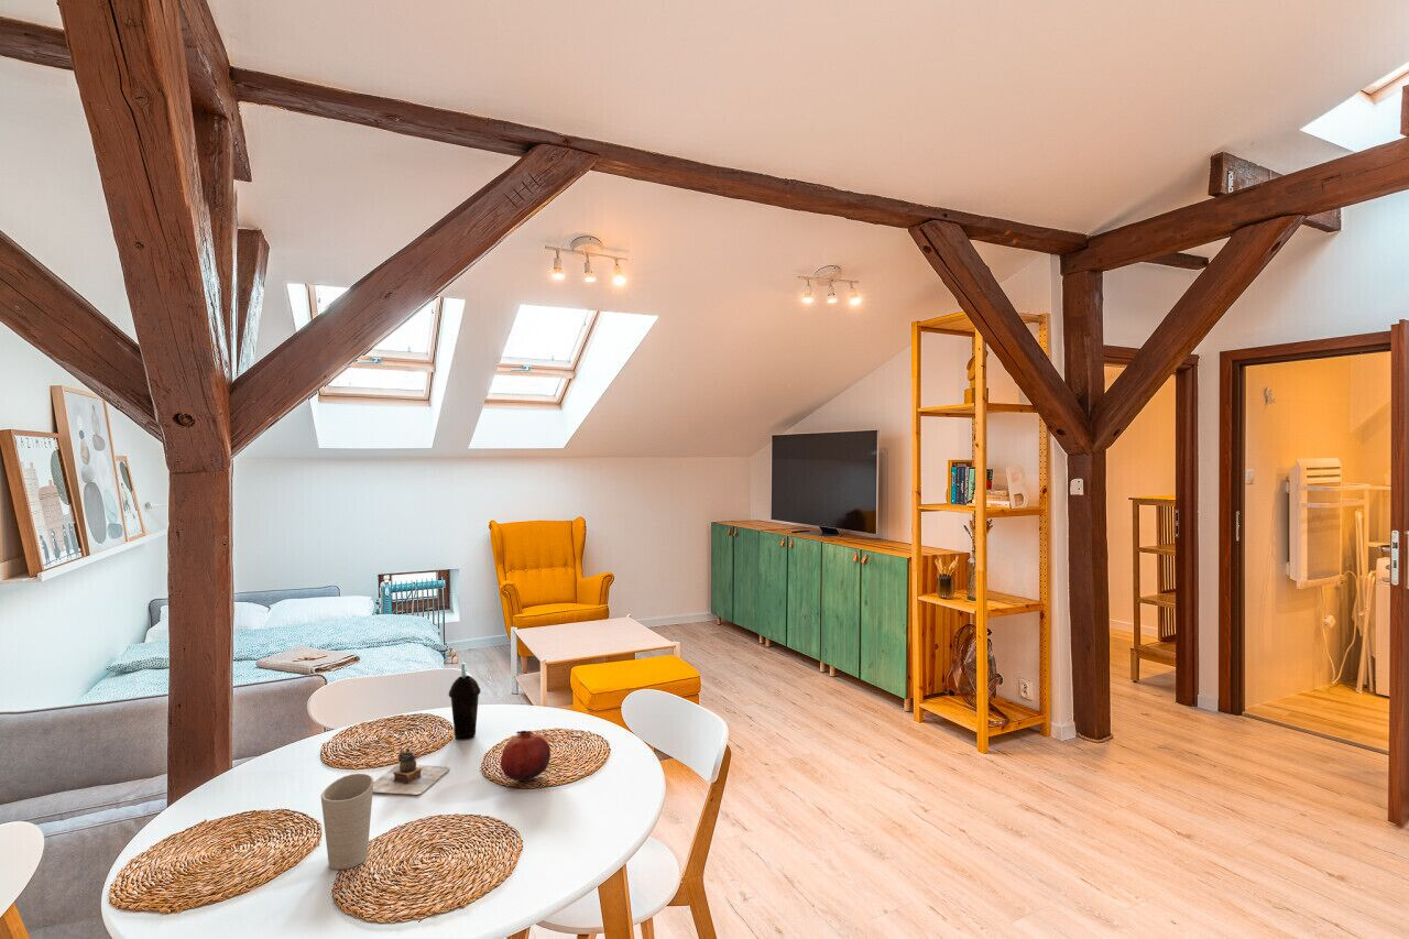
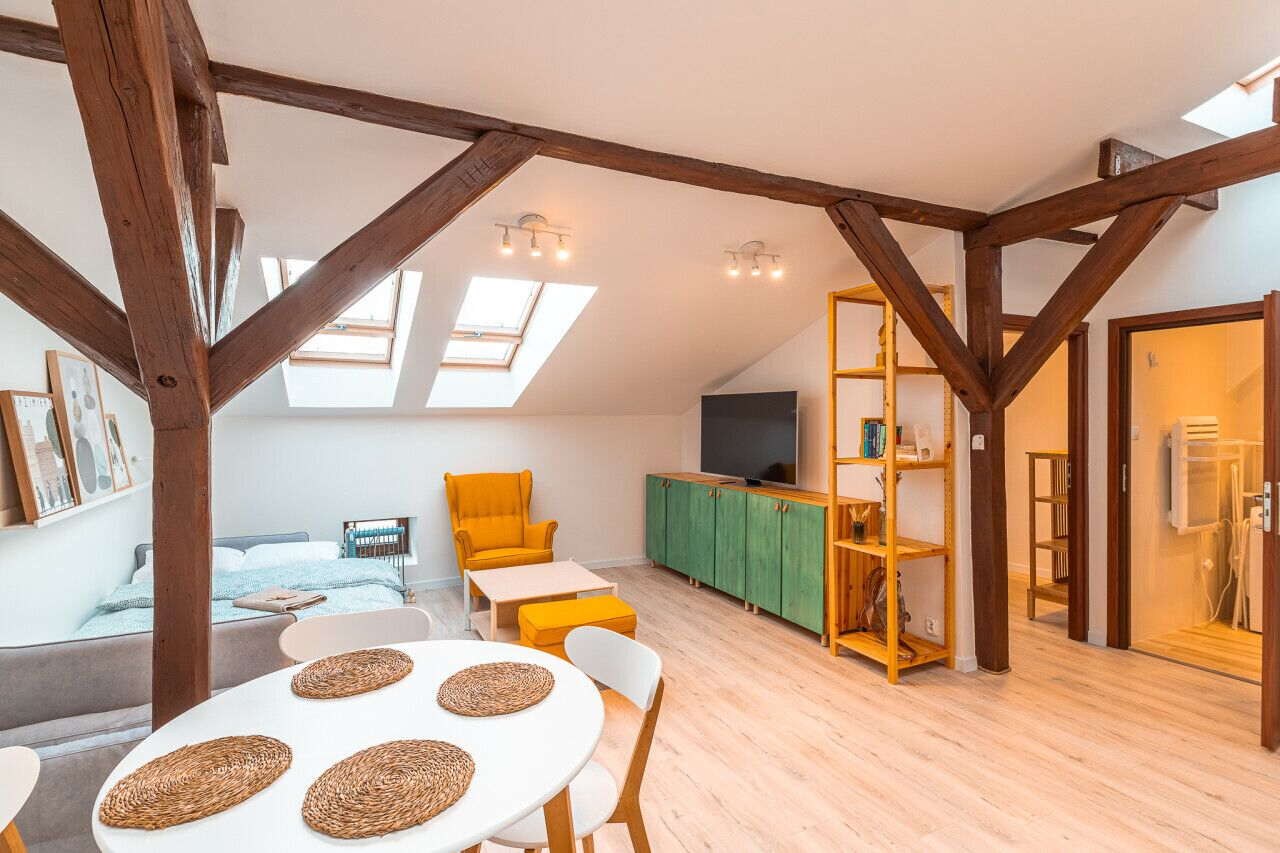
- cup [448,662,482,741]
- fruit [500,730,551,782]
- teapot [373,747,450,796]
- cup [320,773,374,871]
